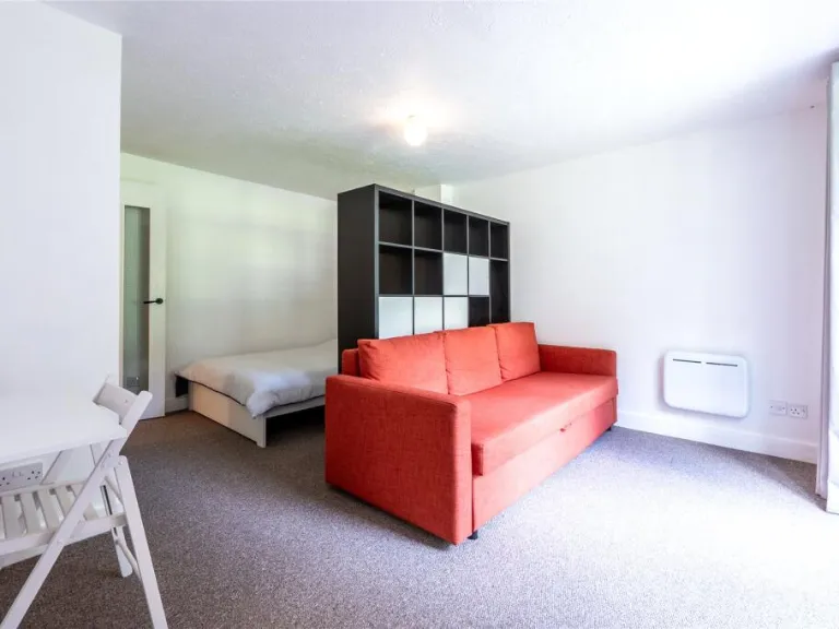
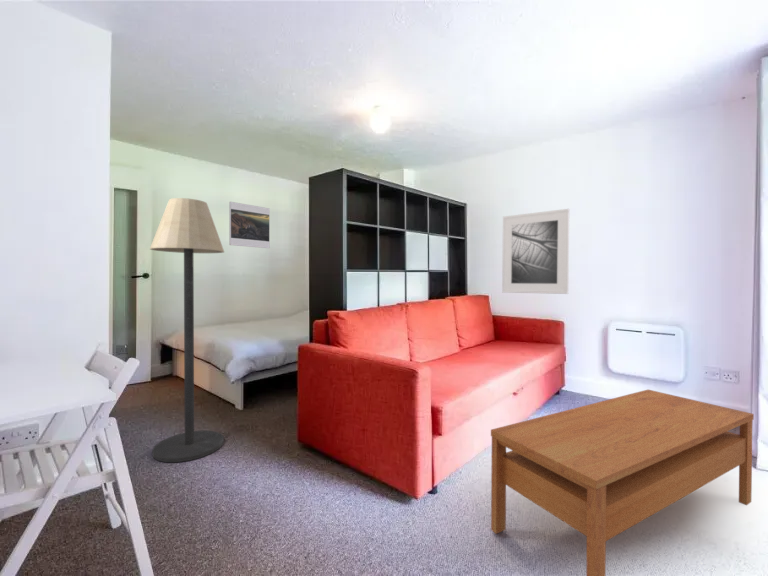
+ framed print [228,201,271,249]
+ floor lamp [149,197,225,463]
+ coffee table [490,389,755,576]
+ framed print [501,208,570,295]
